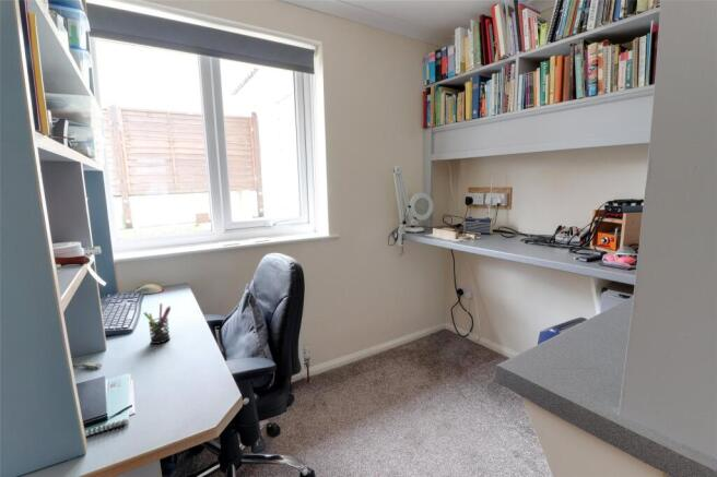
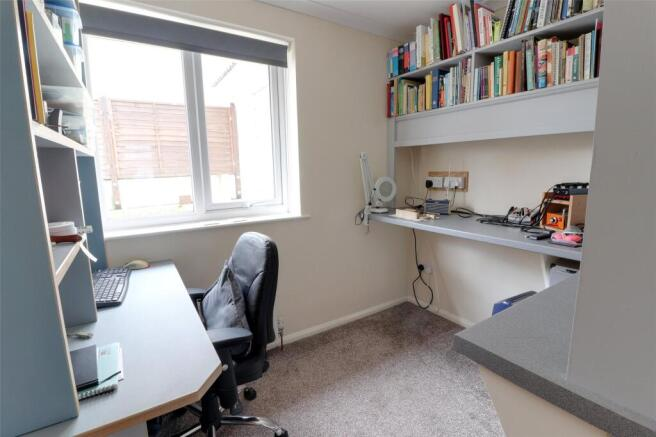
- pen holder [143,302,172,345]
